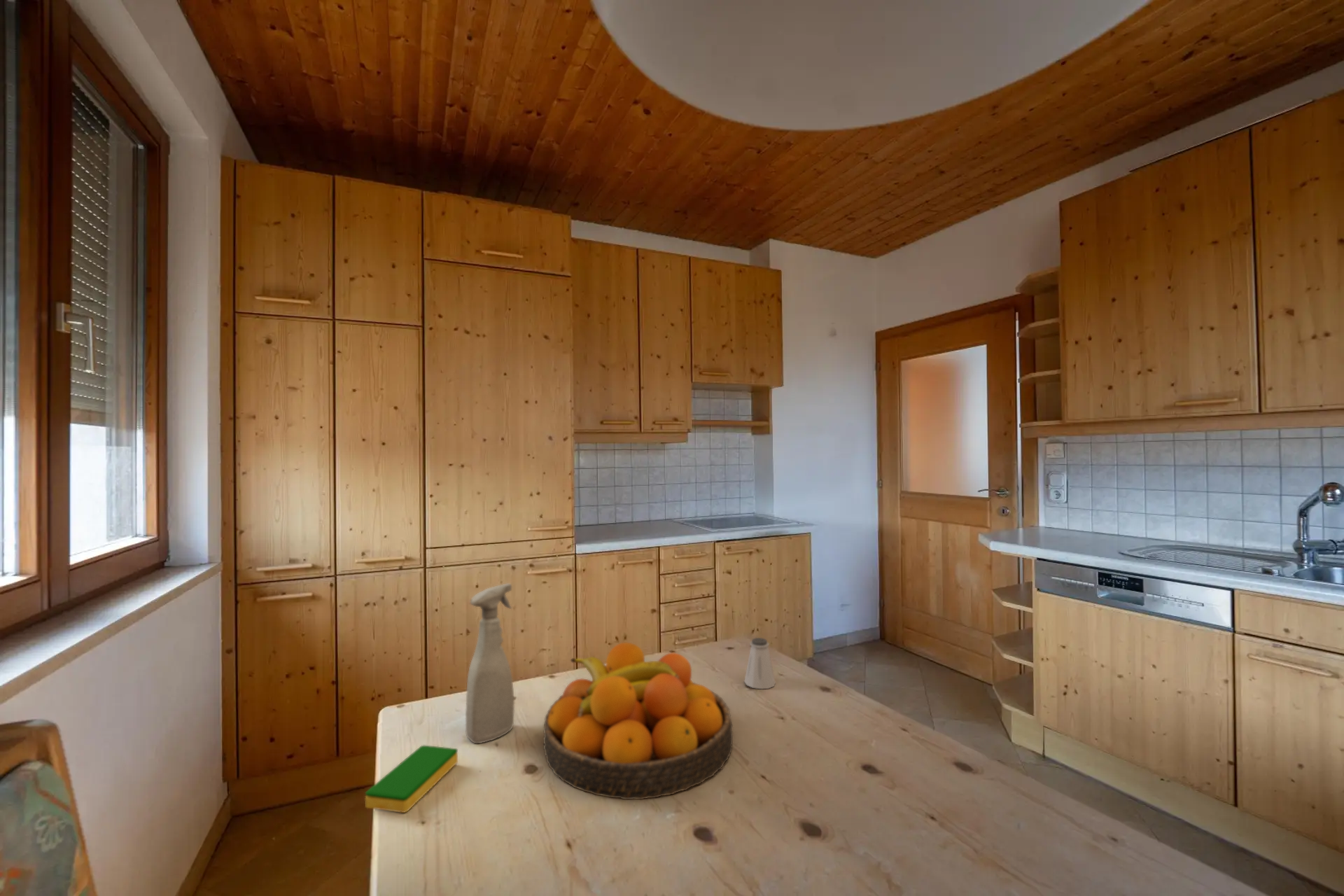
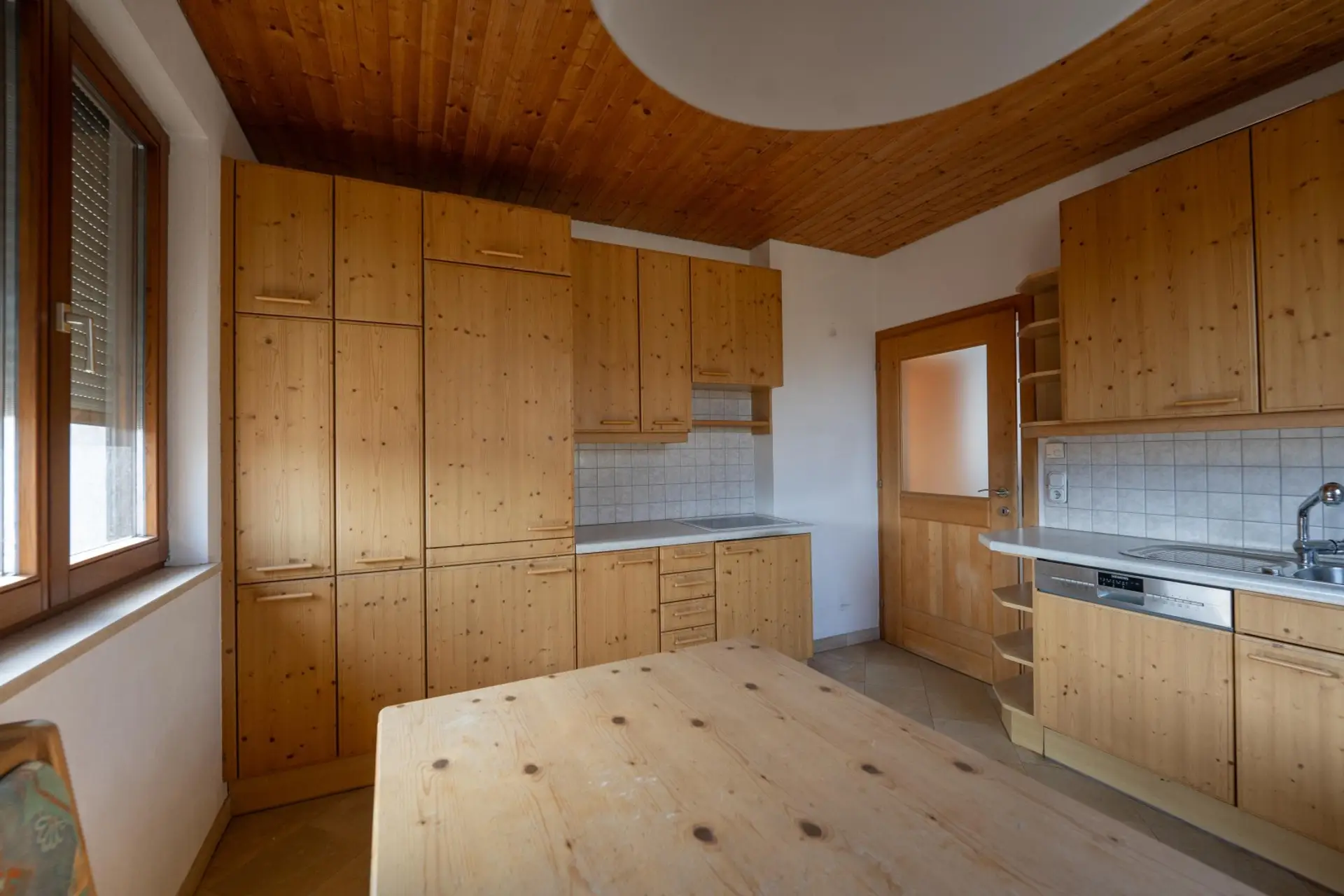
- spray bottle [465,582,515,744]
- fruit bowl [542,642,734,800]
- saltshaker [743,637,776,689]
- dish sponge [365,745,458,813]
